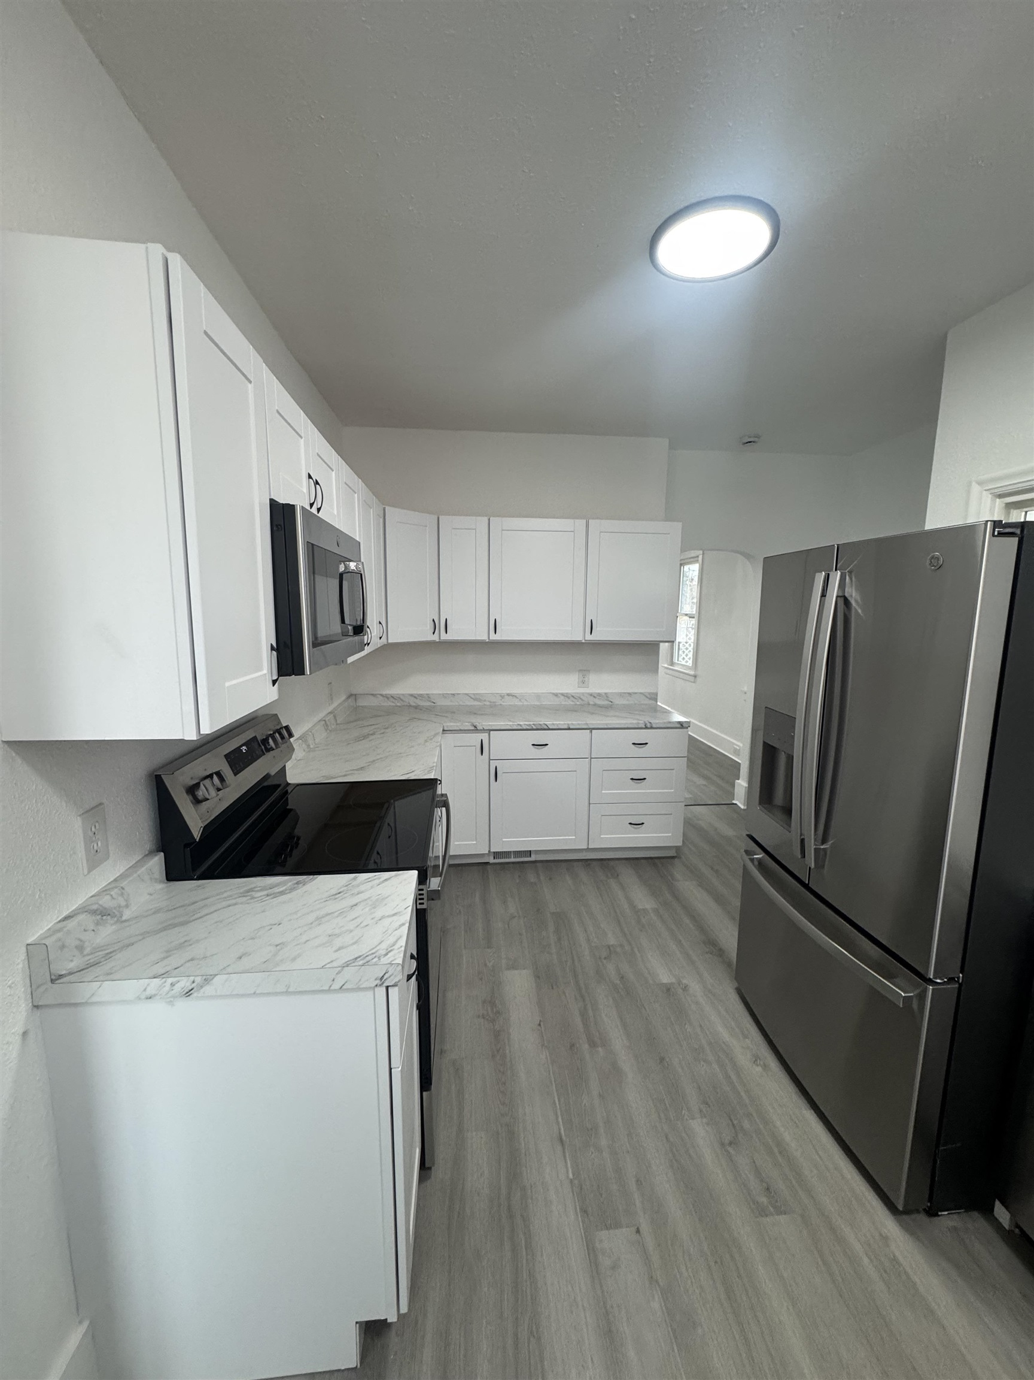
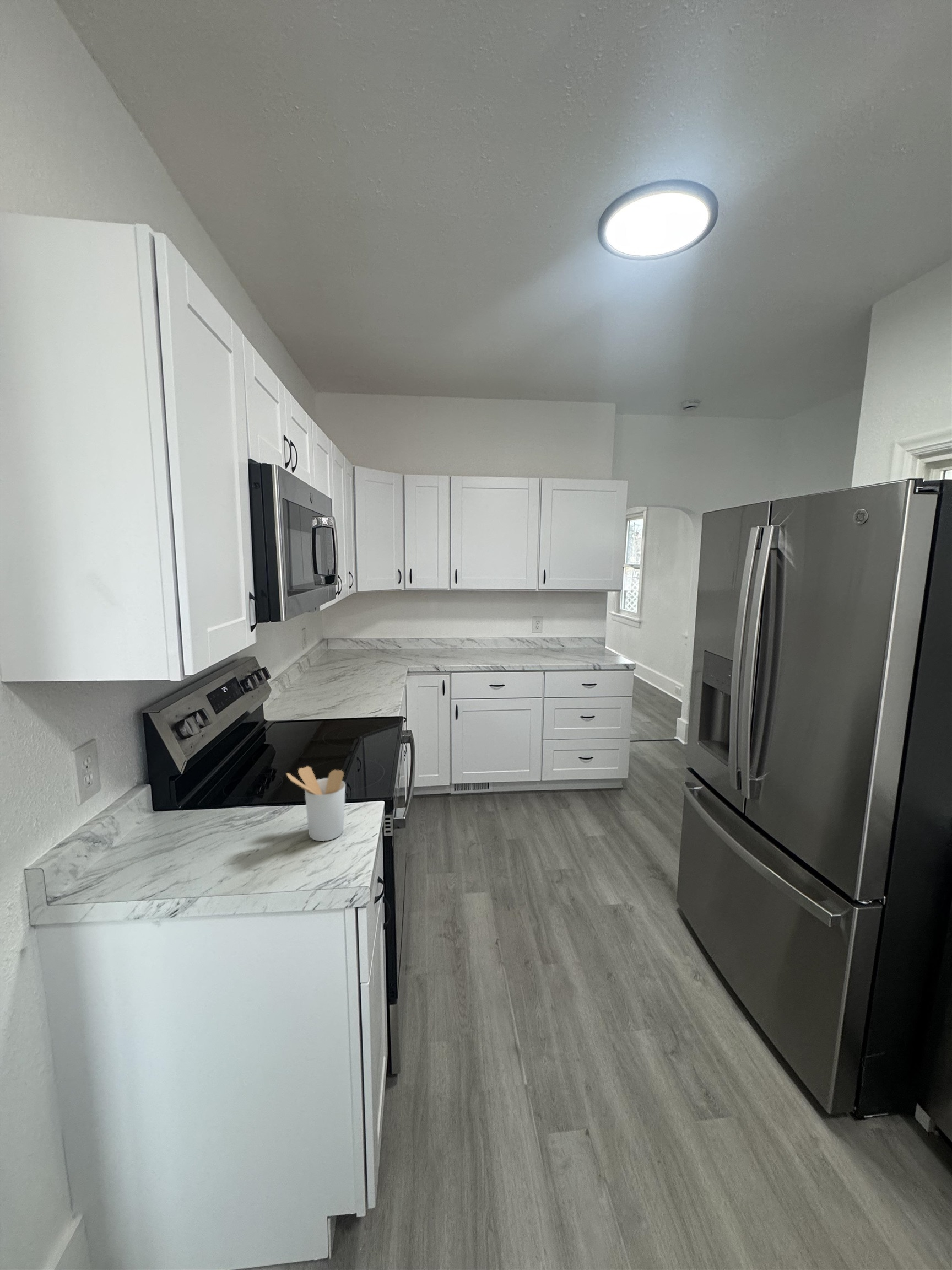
+ utensil holder [286,766,346,842]
